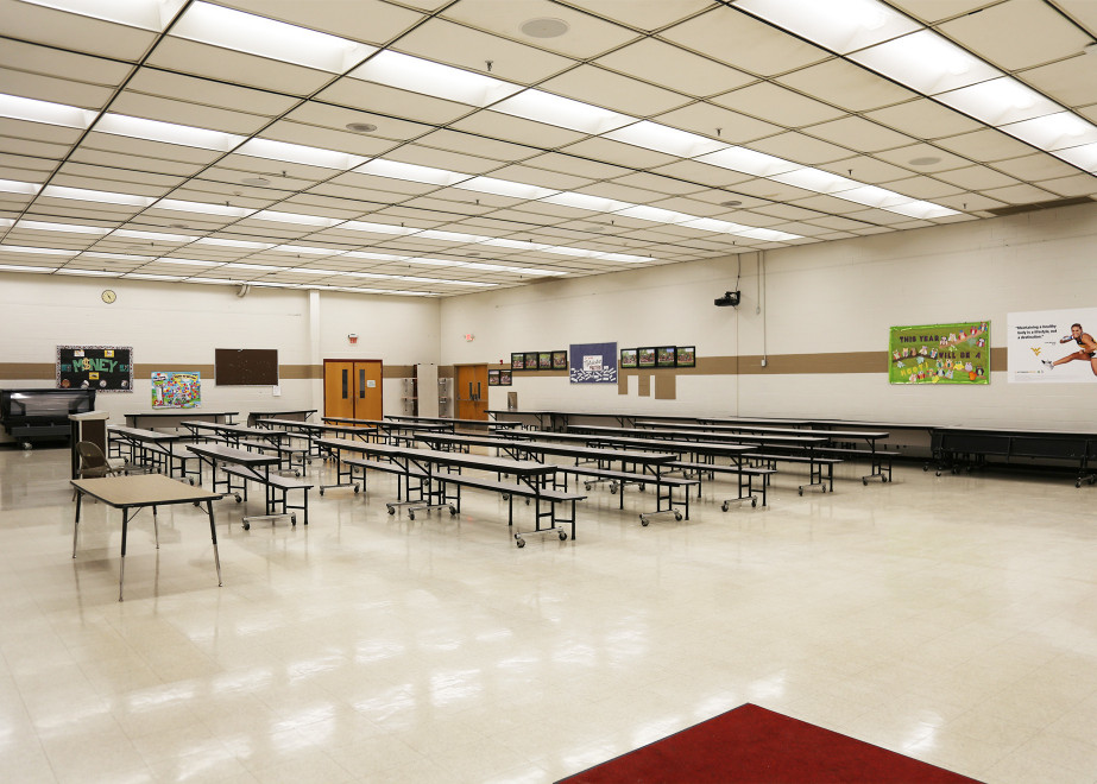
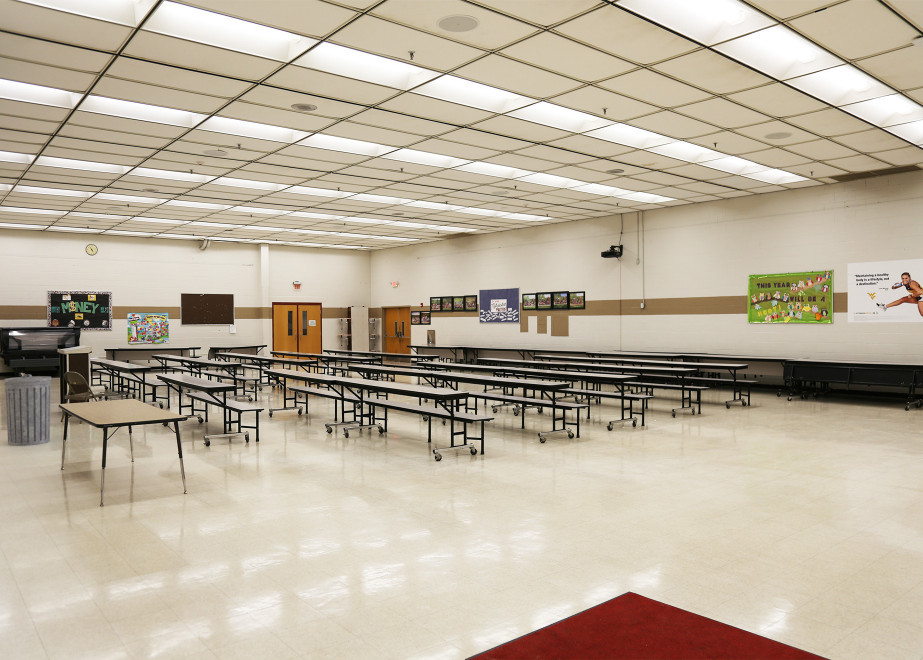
+ trash can [3,374,52,447]
